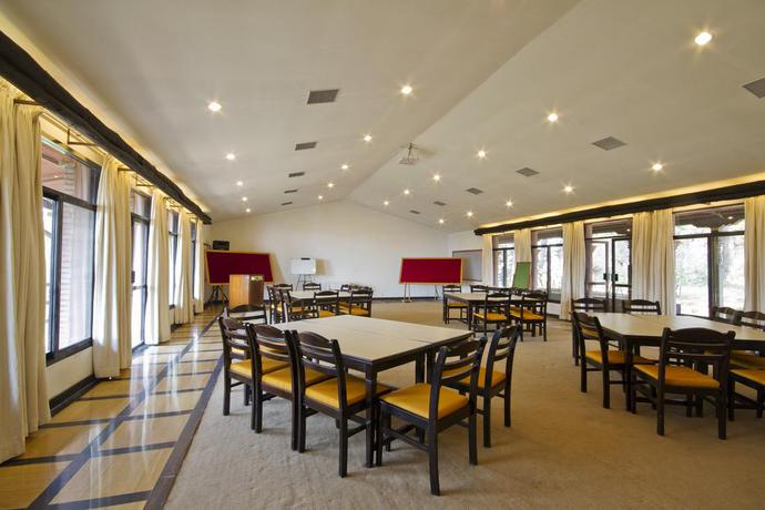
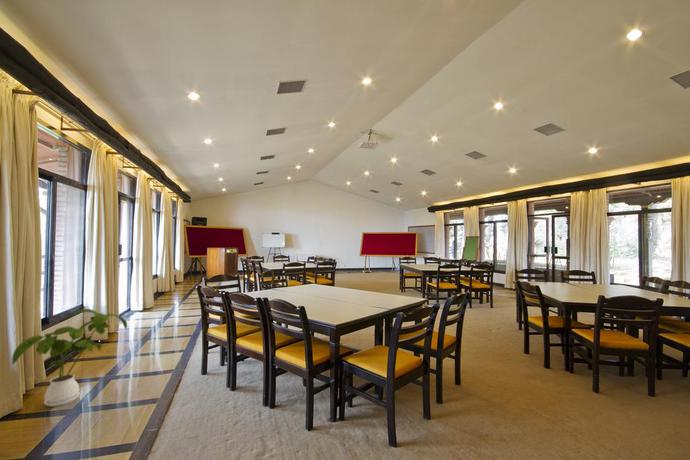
+ house plant [11,308,128,408]
